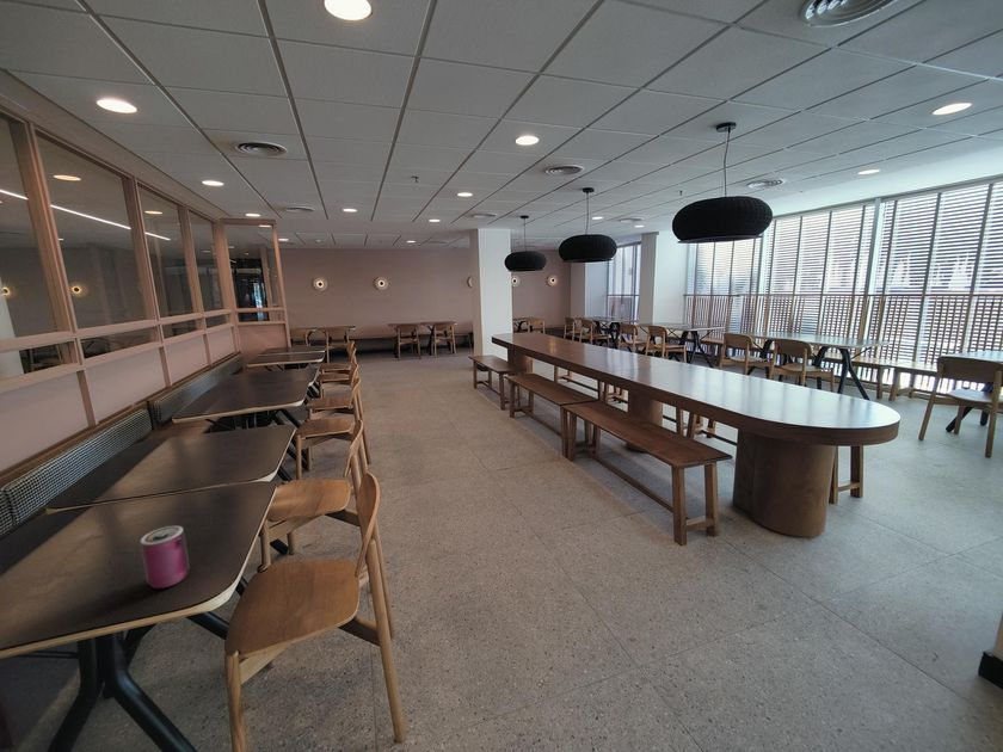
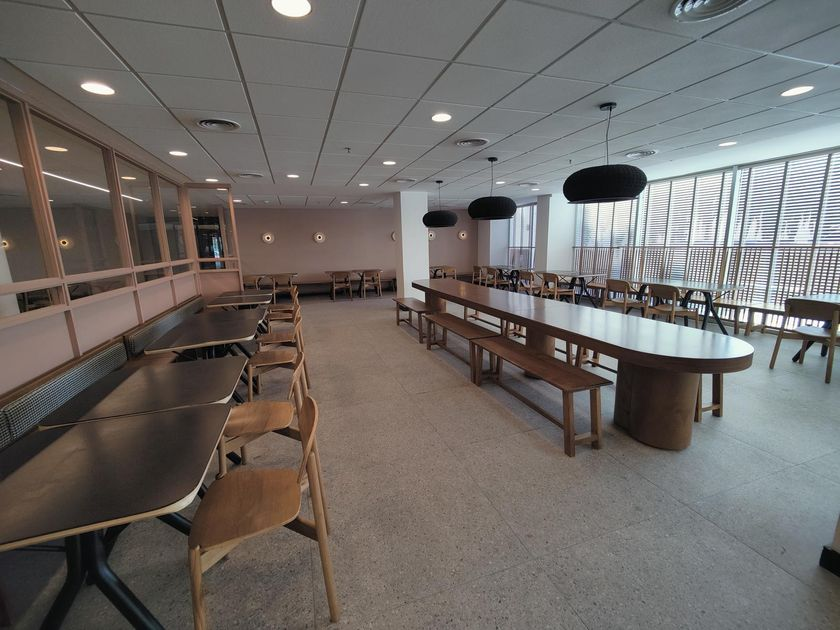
- can [140,525,191,590]
